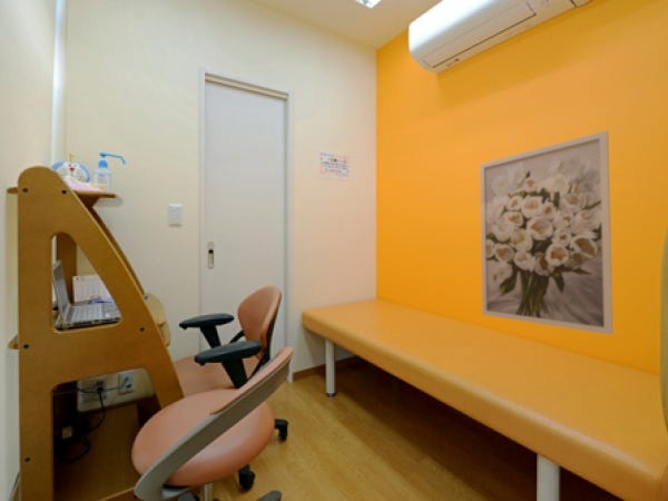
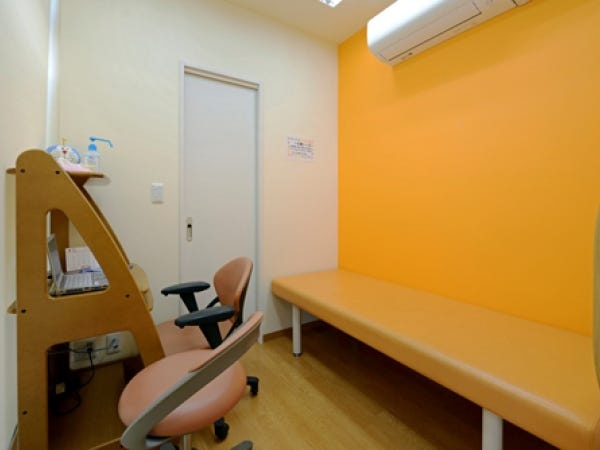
- wall art [479,129,615,336]
